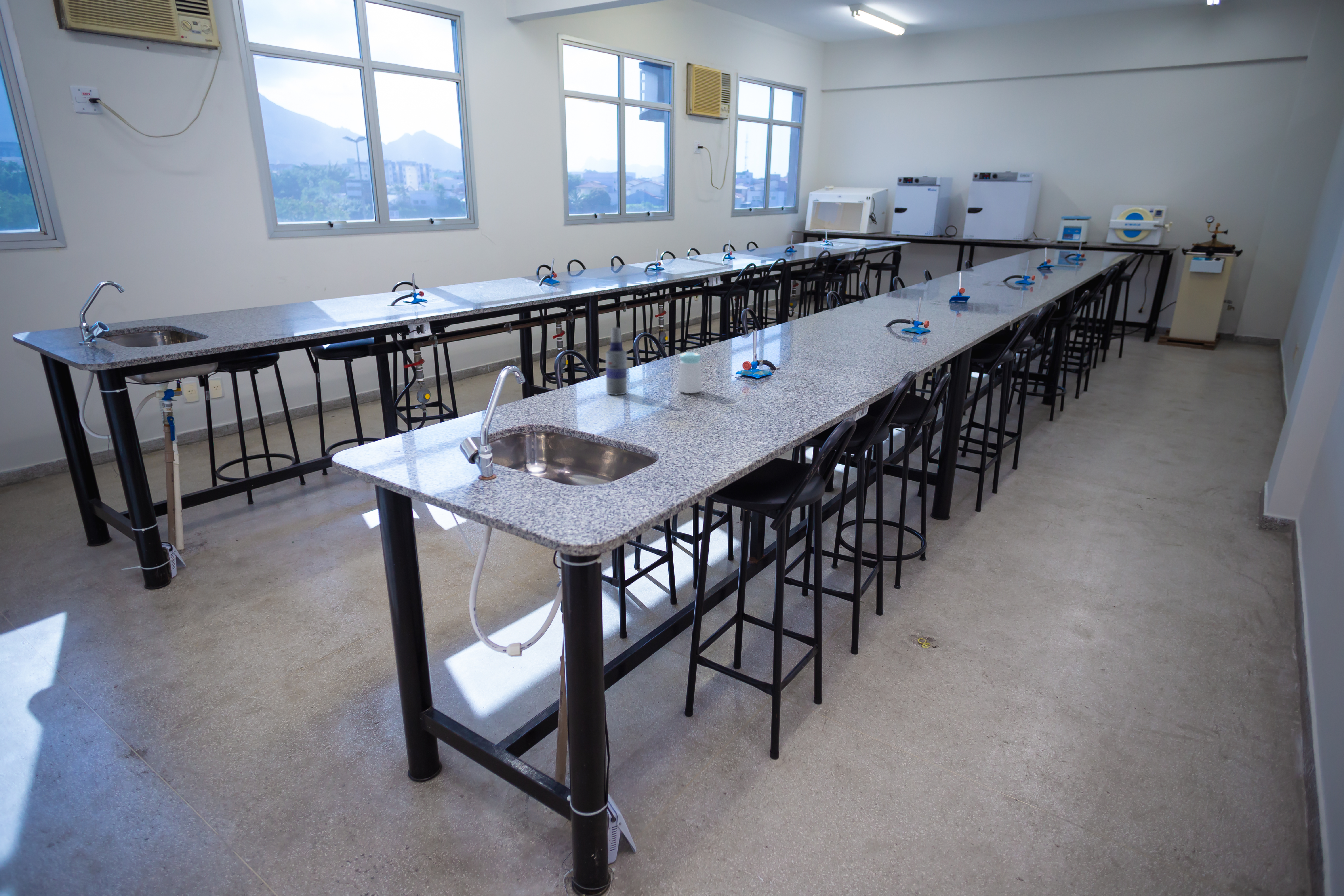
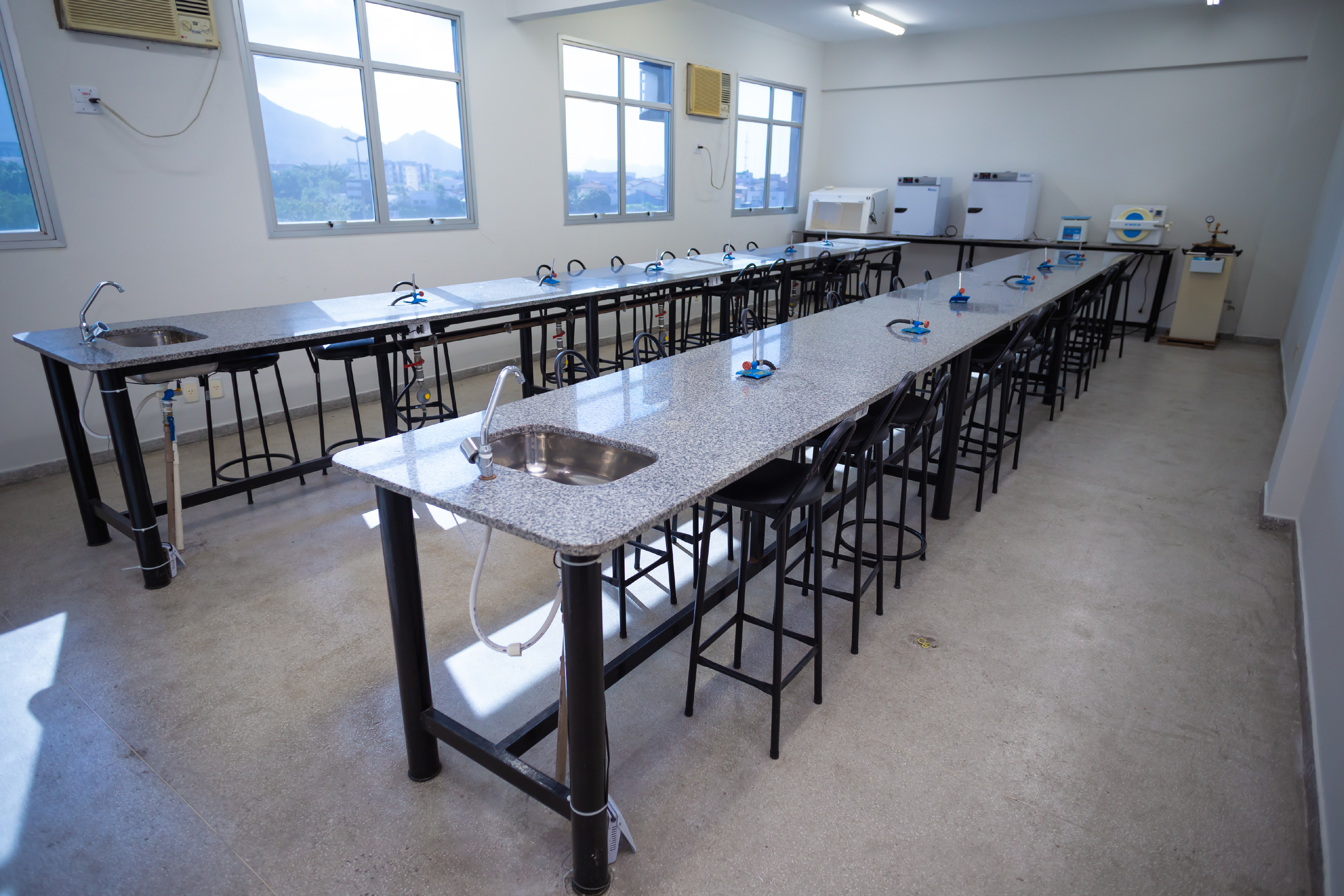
- salt shaker [677,352,702,393]
- spray bottle [606,327,627,395]
